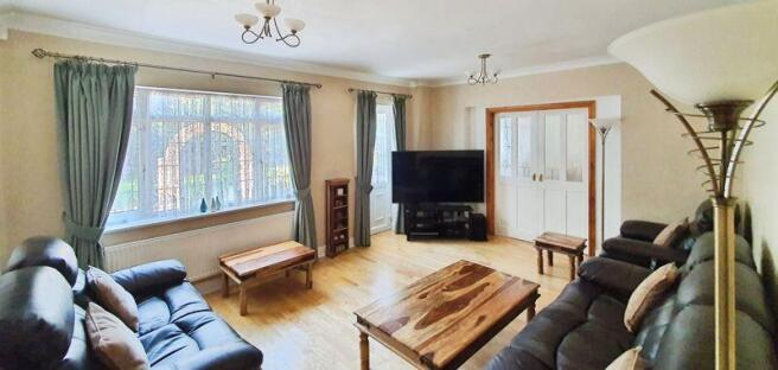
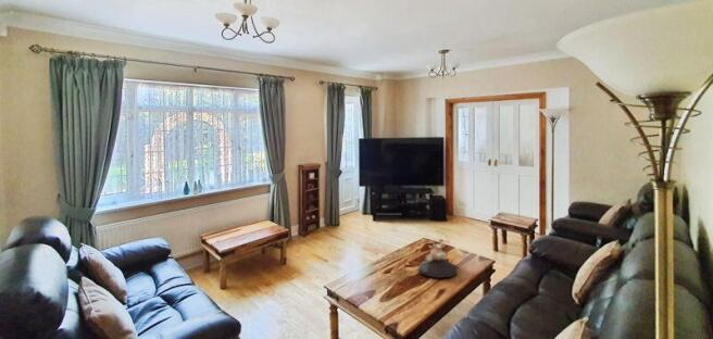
+ decorative bowl [416,238,458,278]
